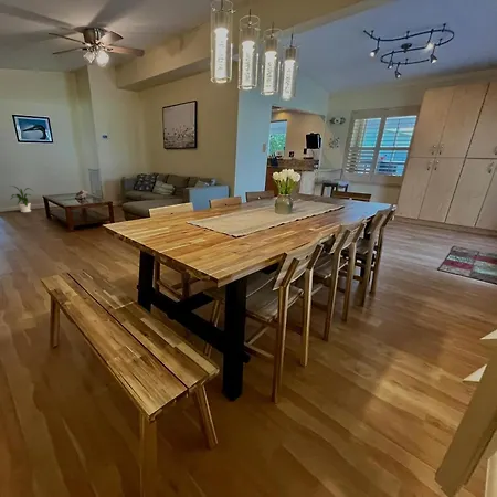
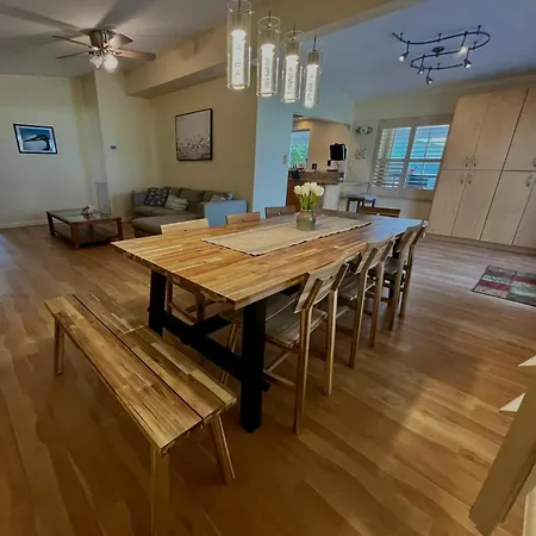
- house plant [9,184,34,213]
